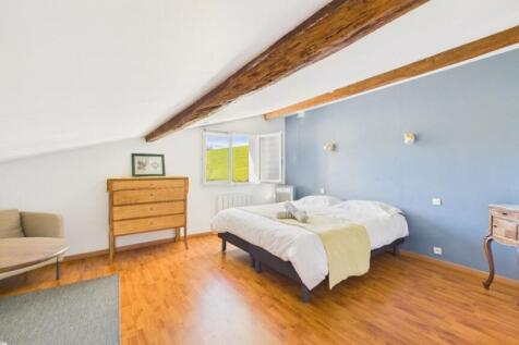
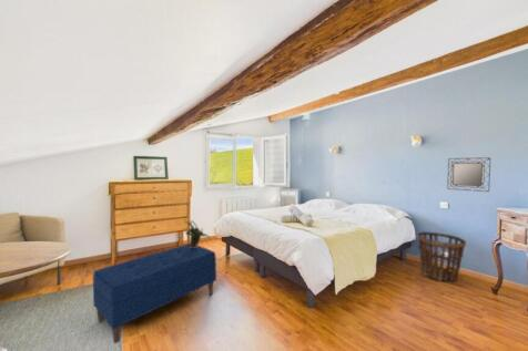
+ basket [416,230,467,282]
+ home mirror [446,156,491,193]
+ potted plant [184,219,211,248]
+ bench [92,242,217,344]
